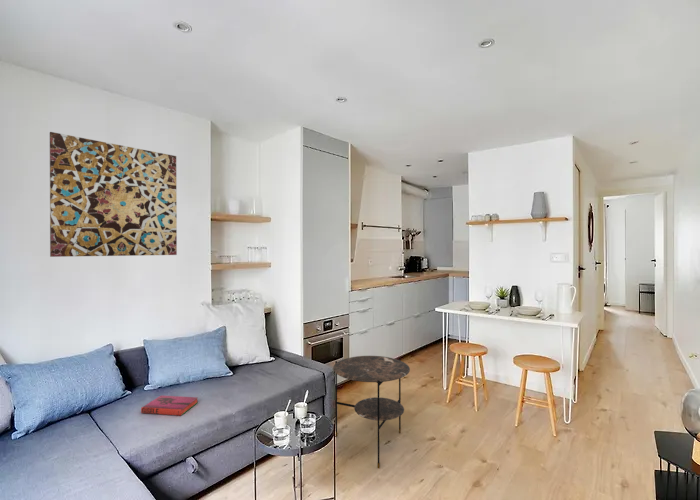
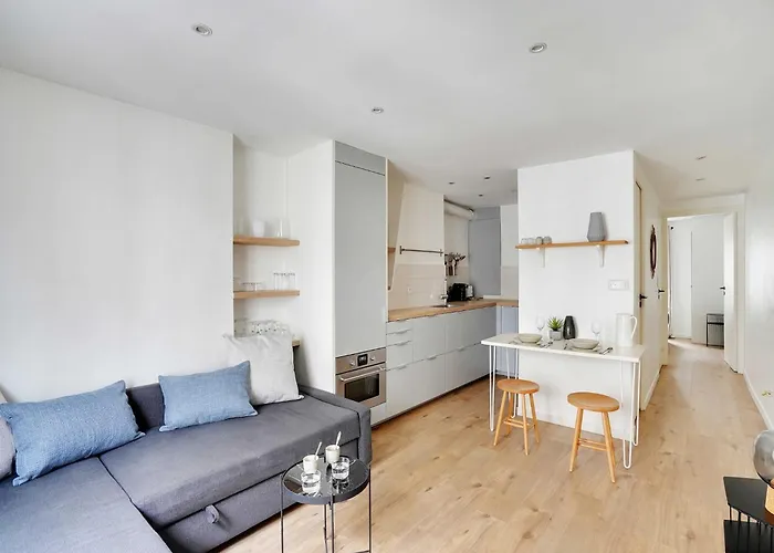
- side table [332,355,411,469]
- wall art [49,131,178,258]
- hardback book [140,395,199,416]
